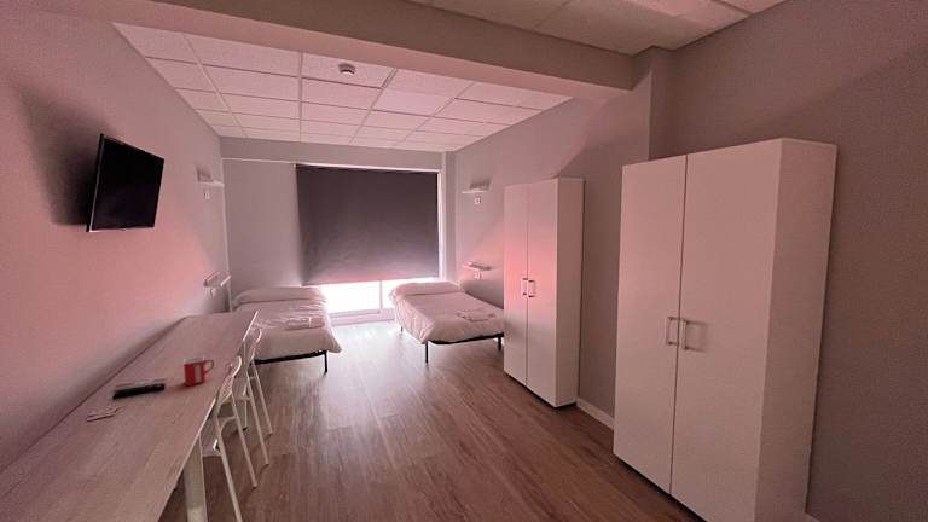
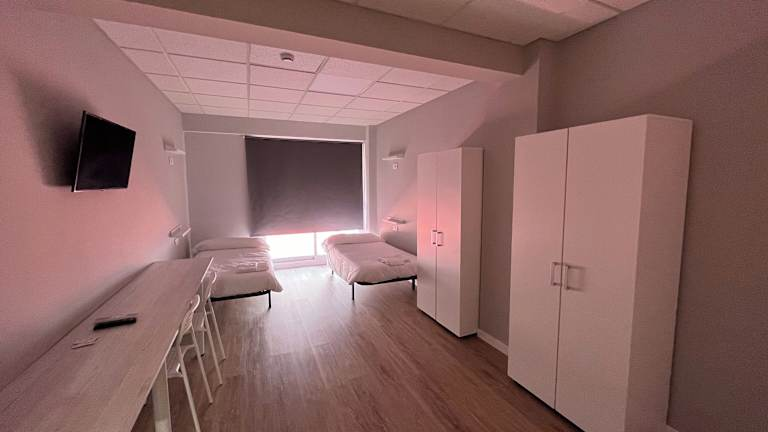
- mug [182,355,215,387]
